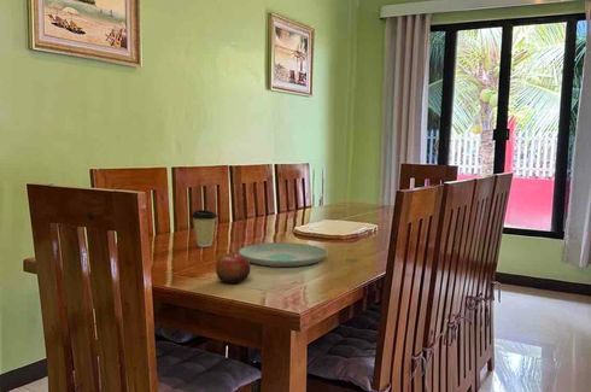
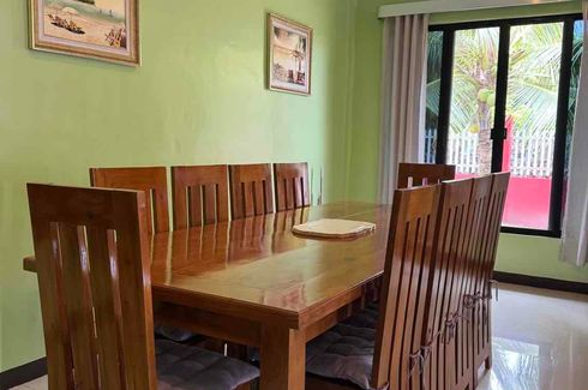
- apple [215,251,252,285]
- coffee cup [191,209,218,247]
- plate [238,241,328,268]
